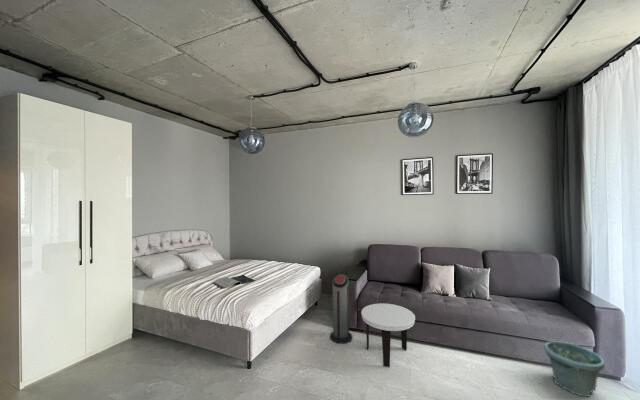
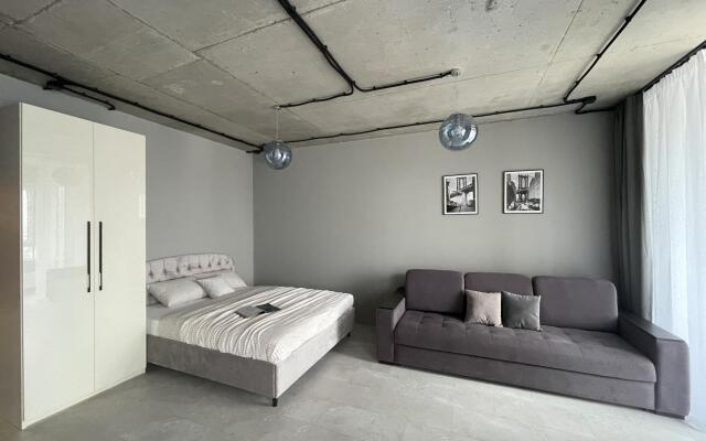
- air purifier [329,273,353,345]
- pot [543,340,606,398]
- side table [360,302,416,368]
